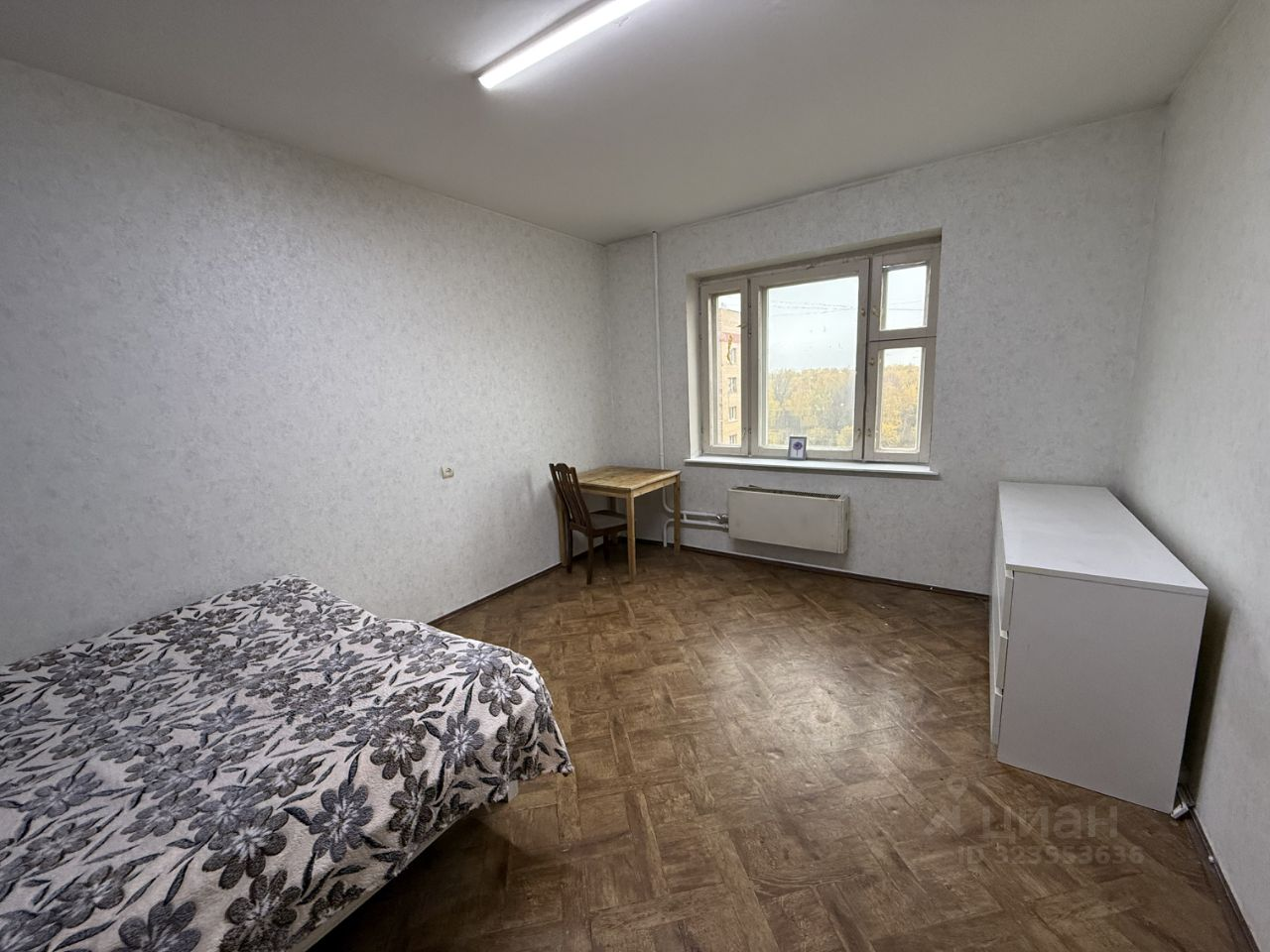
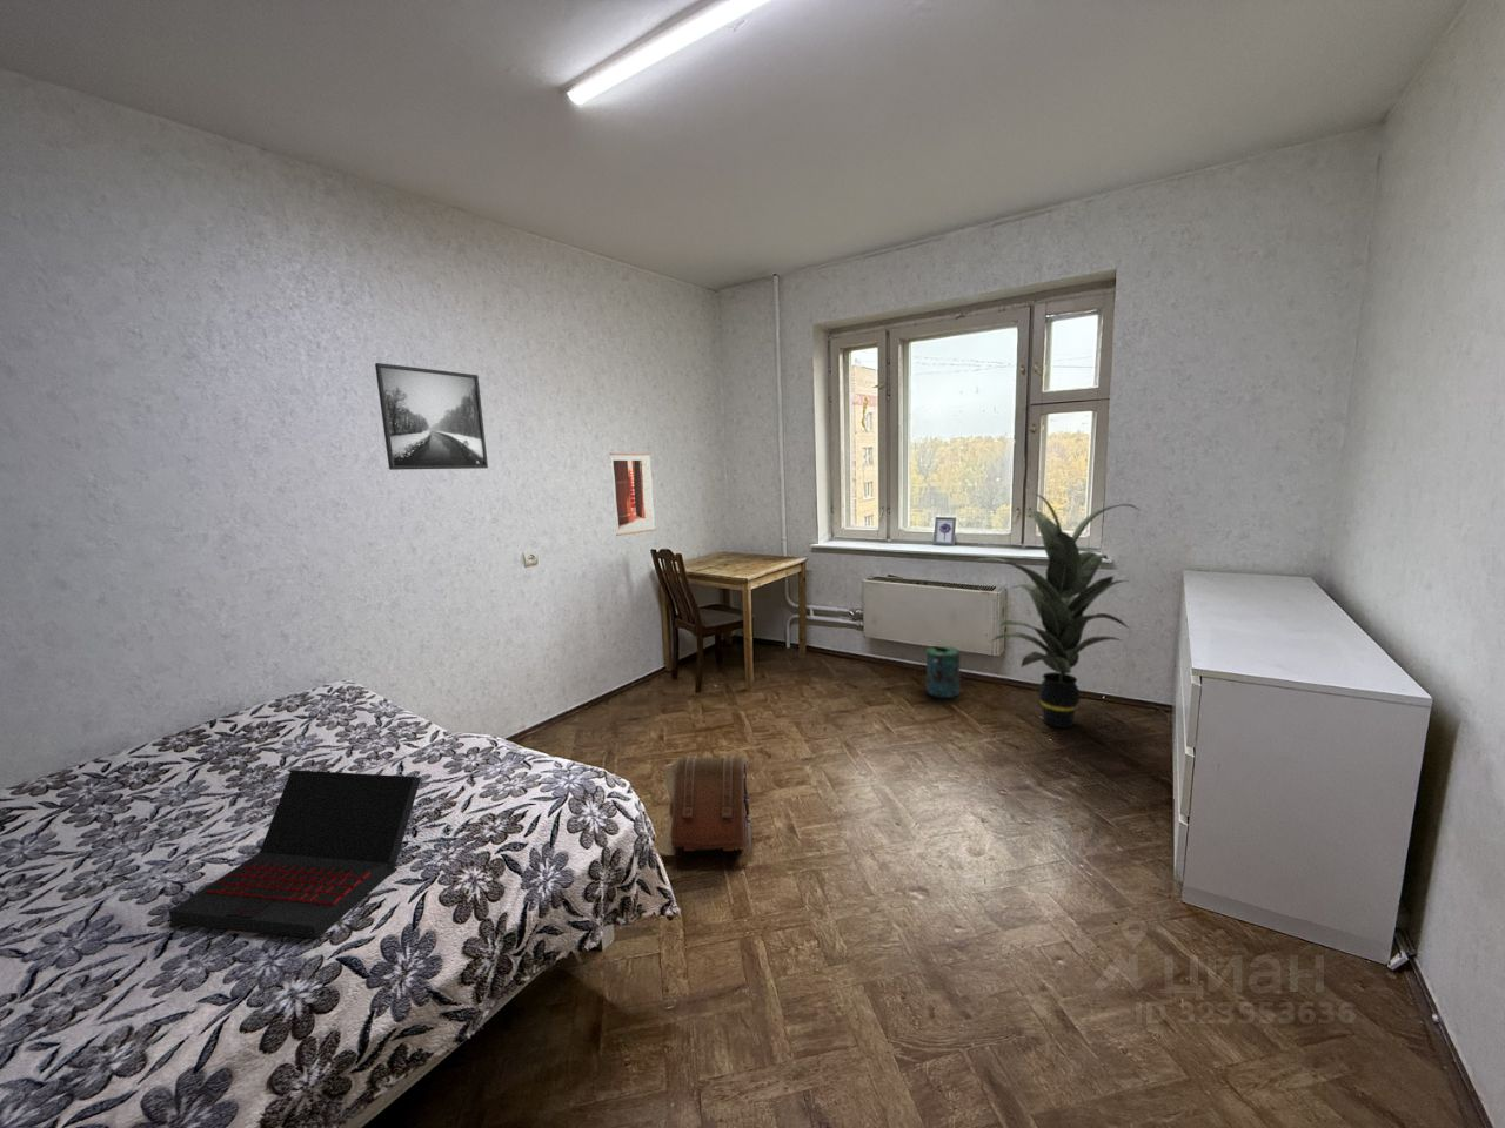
+ pouch [658,755,752,858]
+ laptop [168,769,422,940]
+ watering can [926,645,962,699]
+ indoor plant [973,493,1139,729]
+ wall art [609,453,657,537]
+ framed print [374,361,489,472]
